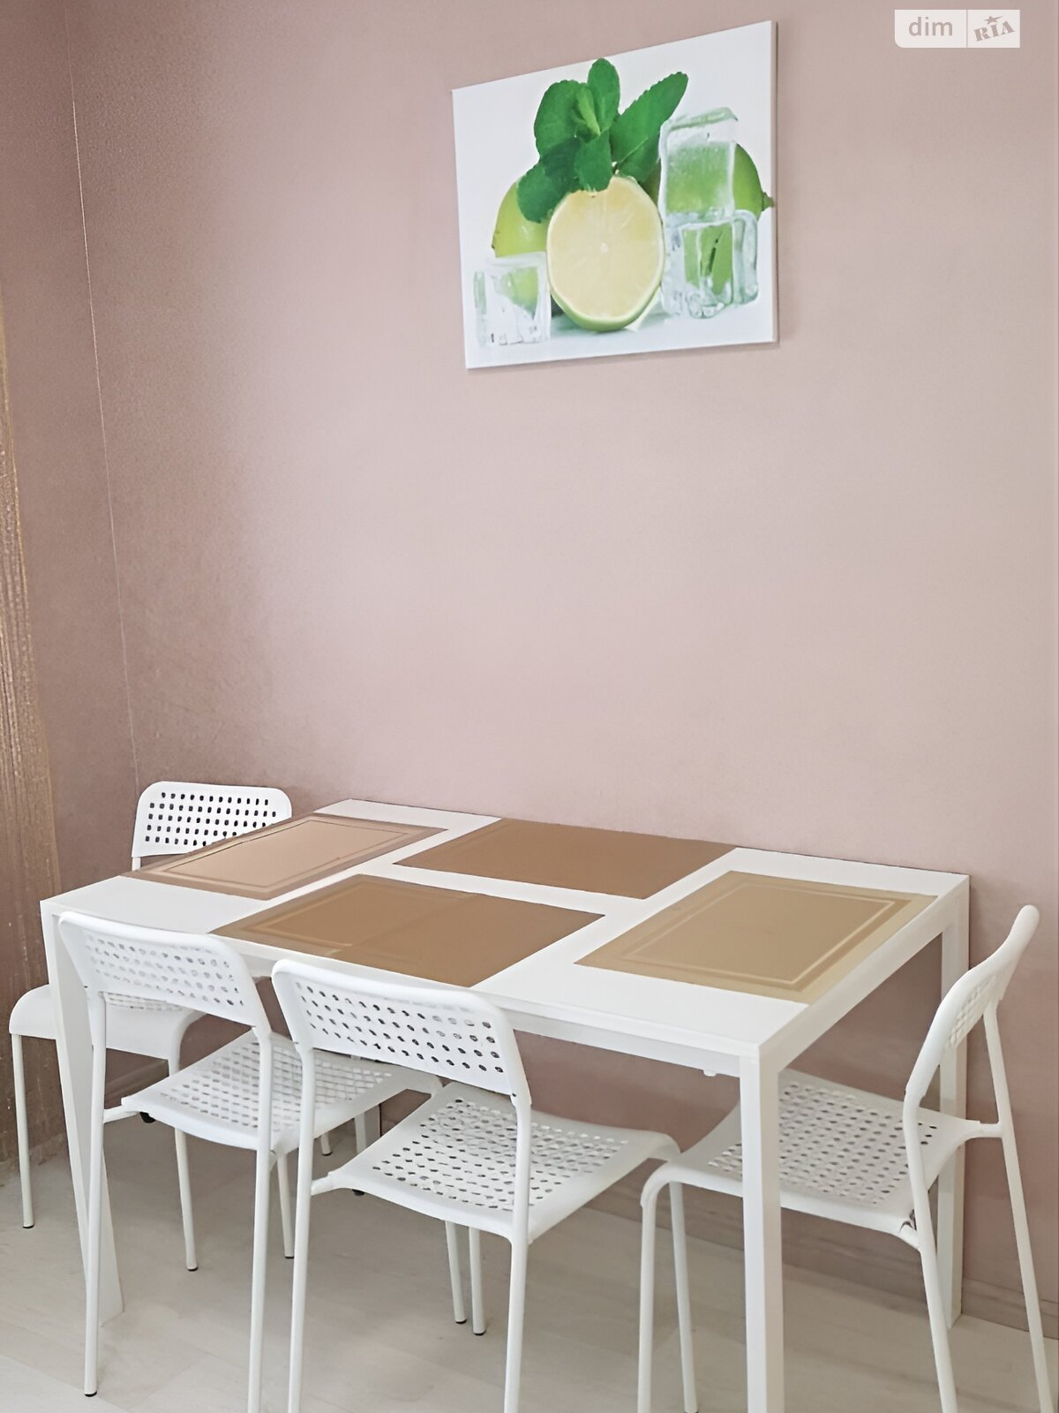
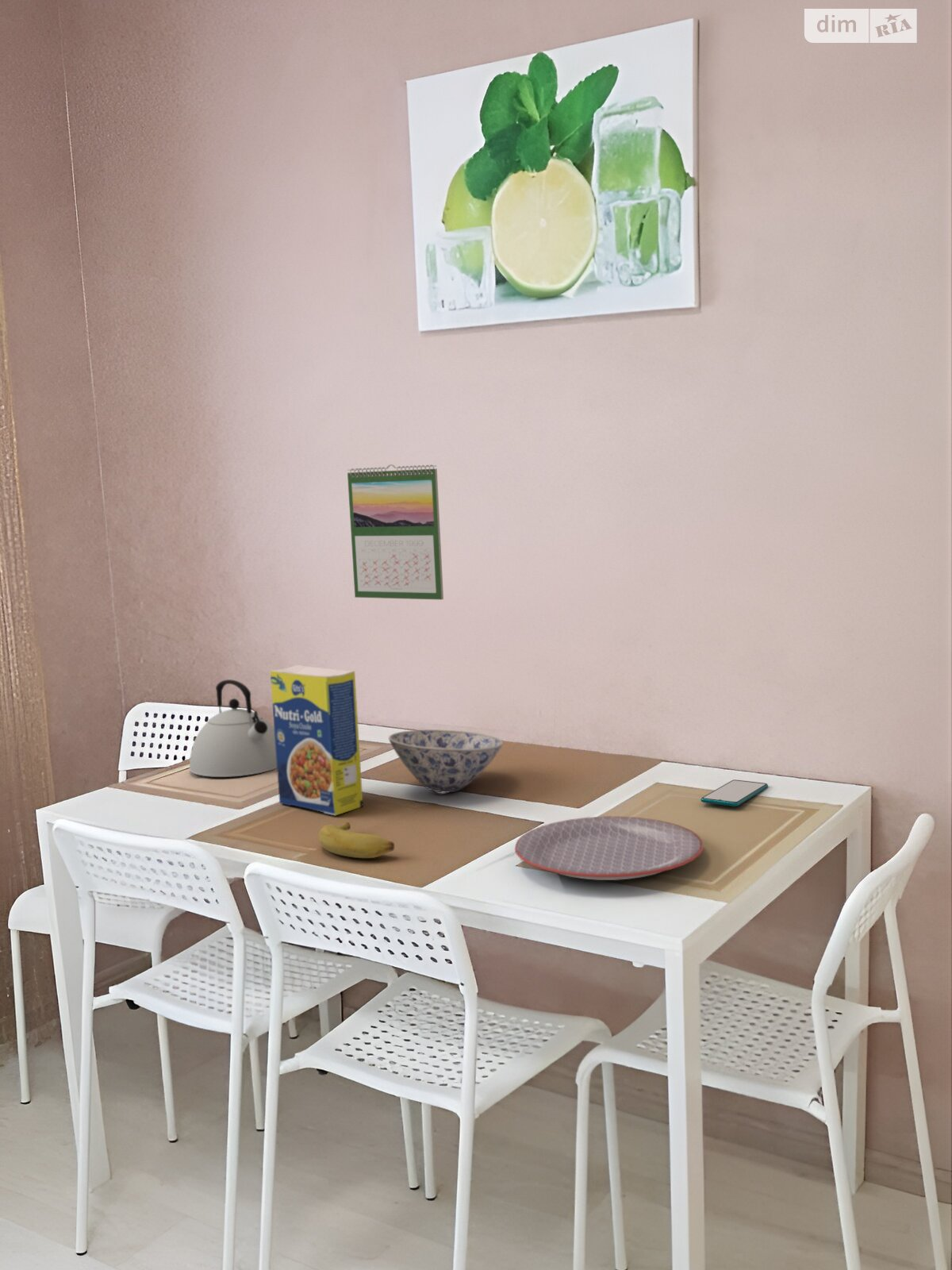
+ plate [514,816,704,881]
+ bowl [388,729,504,794]
+ smartphone [700,779,769,807]
+ legume [270,664,364,816]
+ calendar [347,464,444,601]
+ banana [317,822,395,859]
+ kettle [188,679,277,778]
